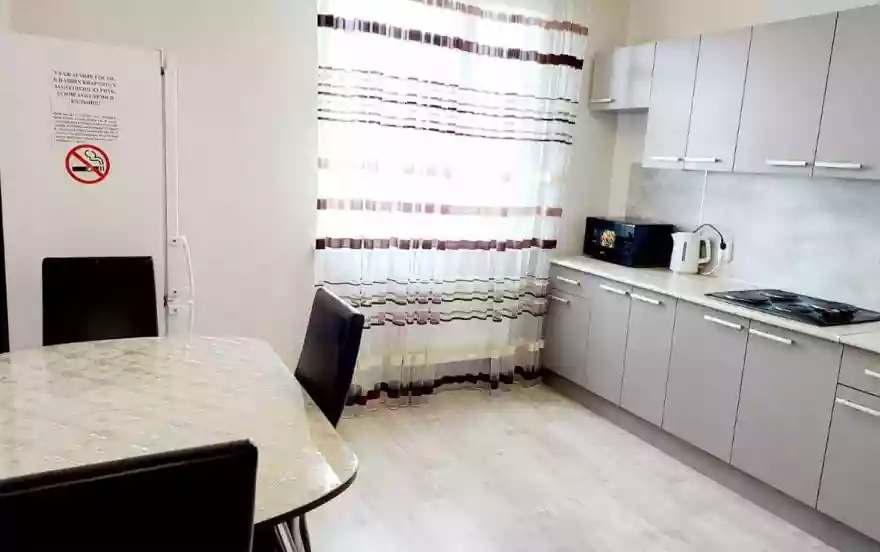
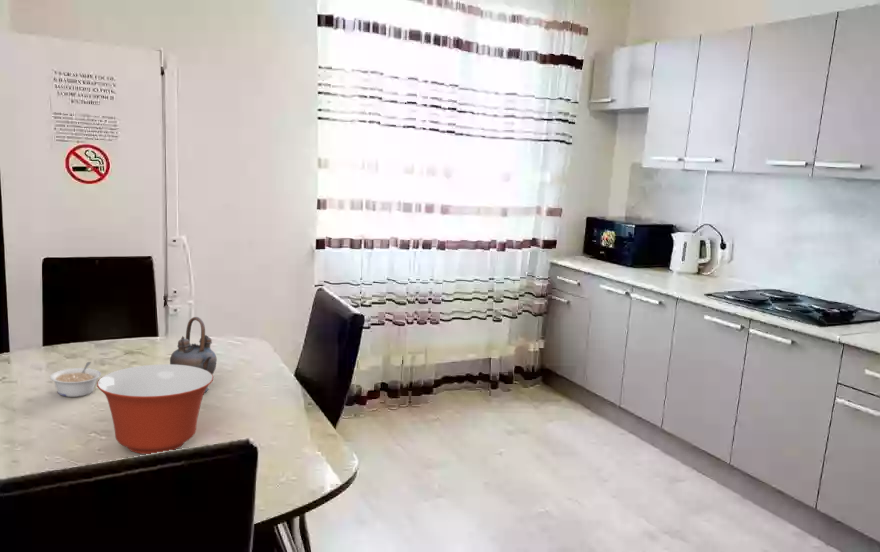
+ teapot [169,316,218,394]
+ legume [49,361,102,398]
+ mixing bowl [96,363,214,455]
